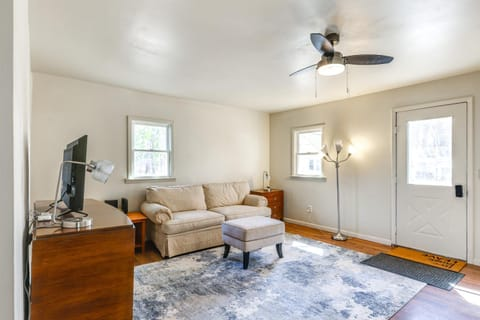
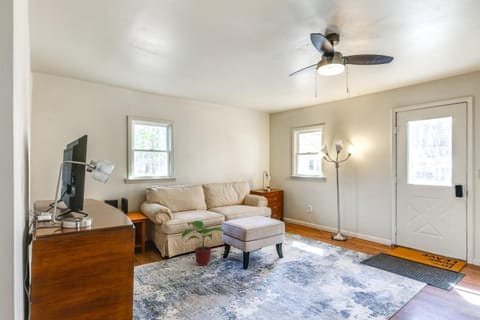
+ potted plant [180,220,227,267]
